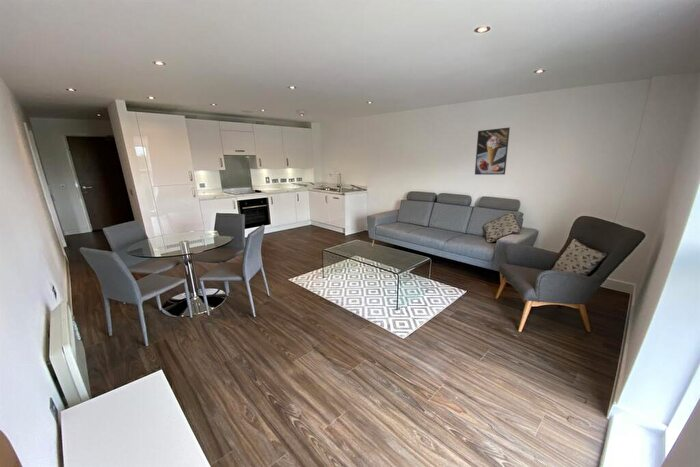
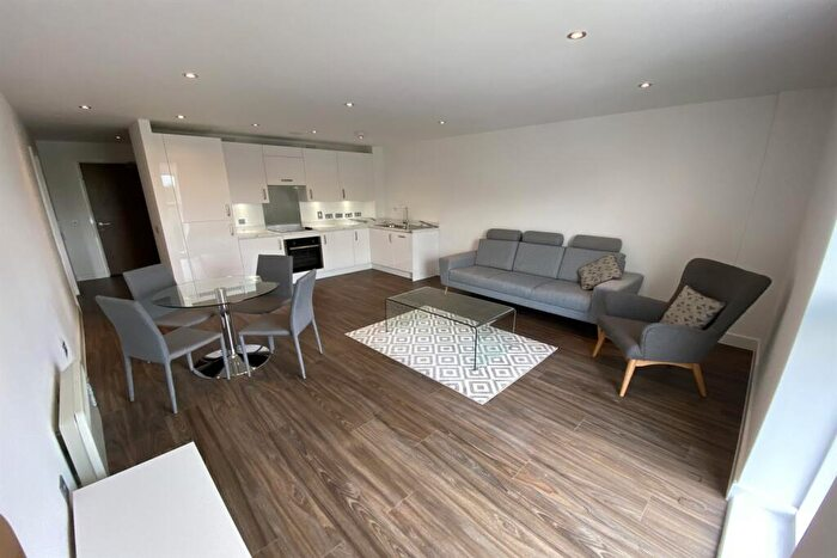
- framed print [474,127,511,176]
